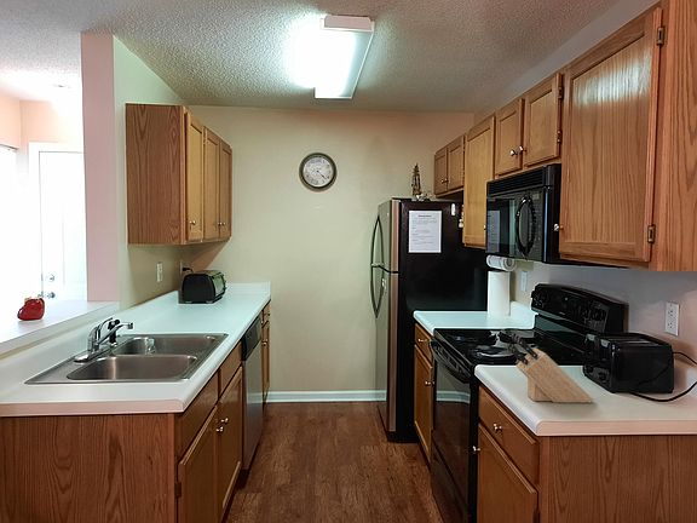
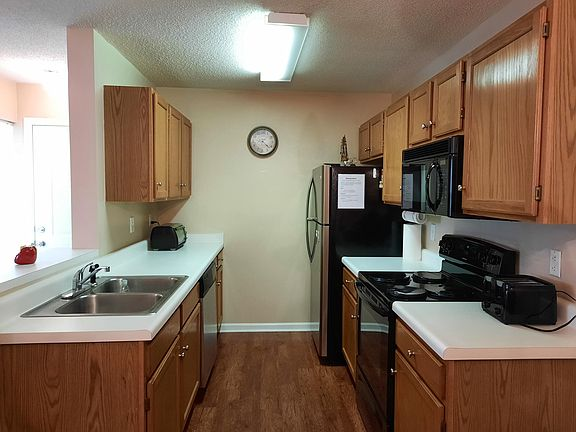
- knife block [506,332,594,404]
